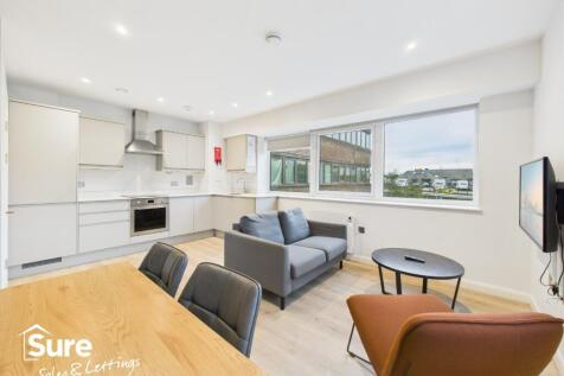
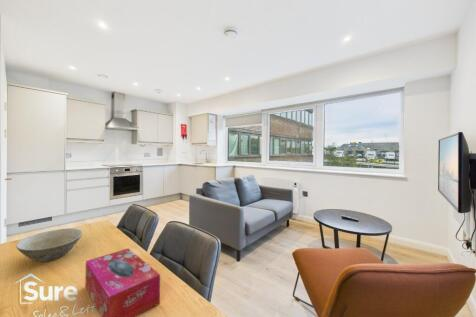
+ bowl [15,227,83,263]
+ tissue box [84,247,161,317]
